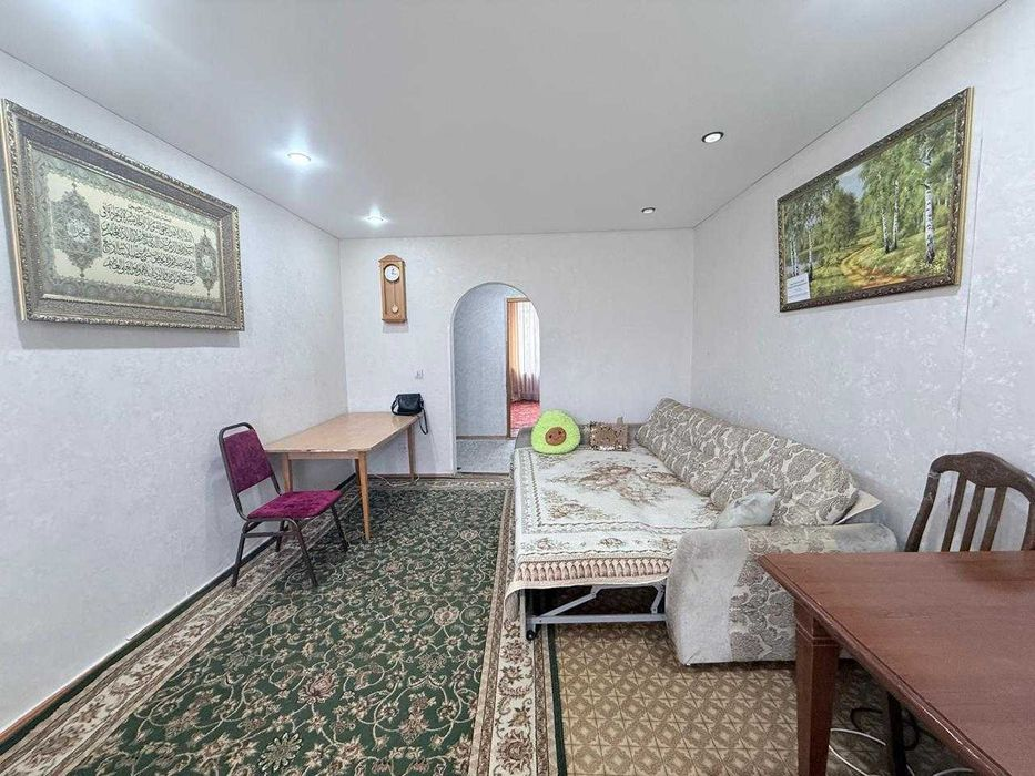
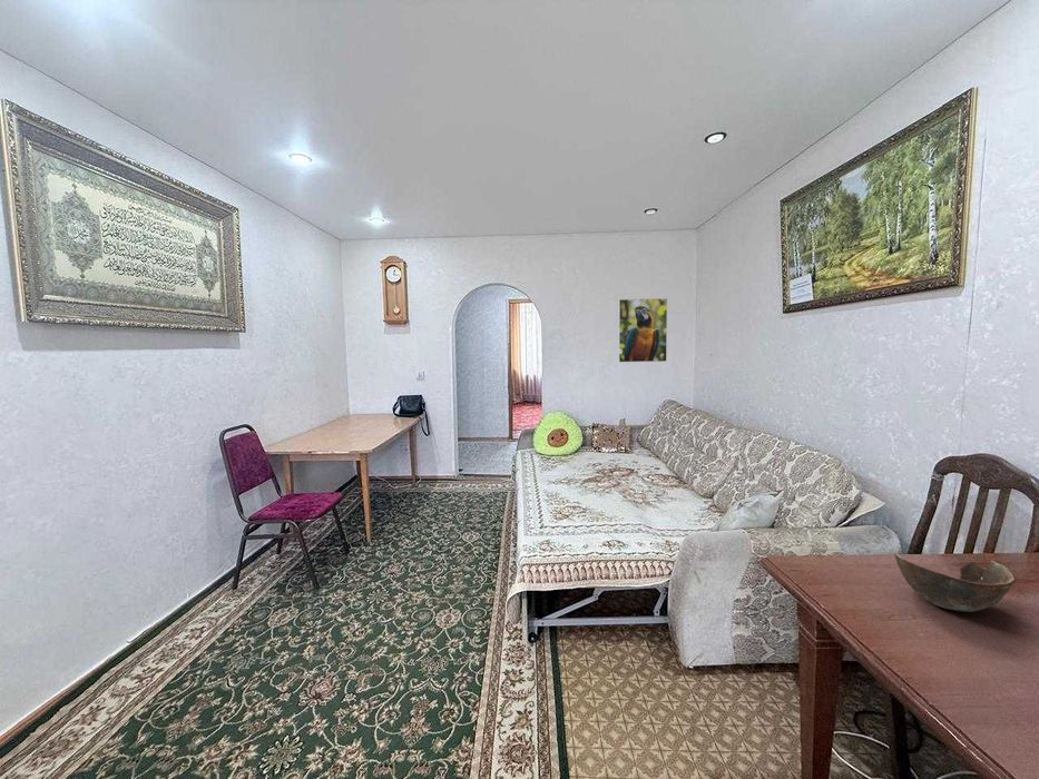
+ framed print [617,297,668,363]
+ bowl [893,552,1018,613]
